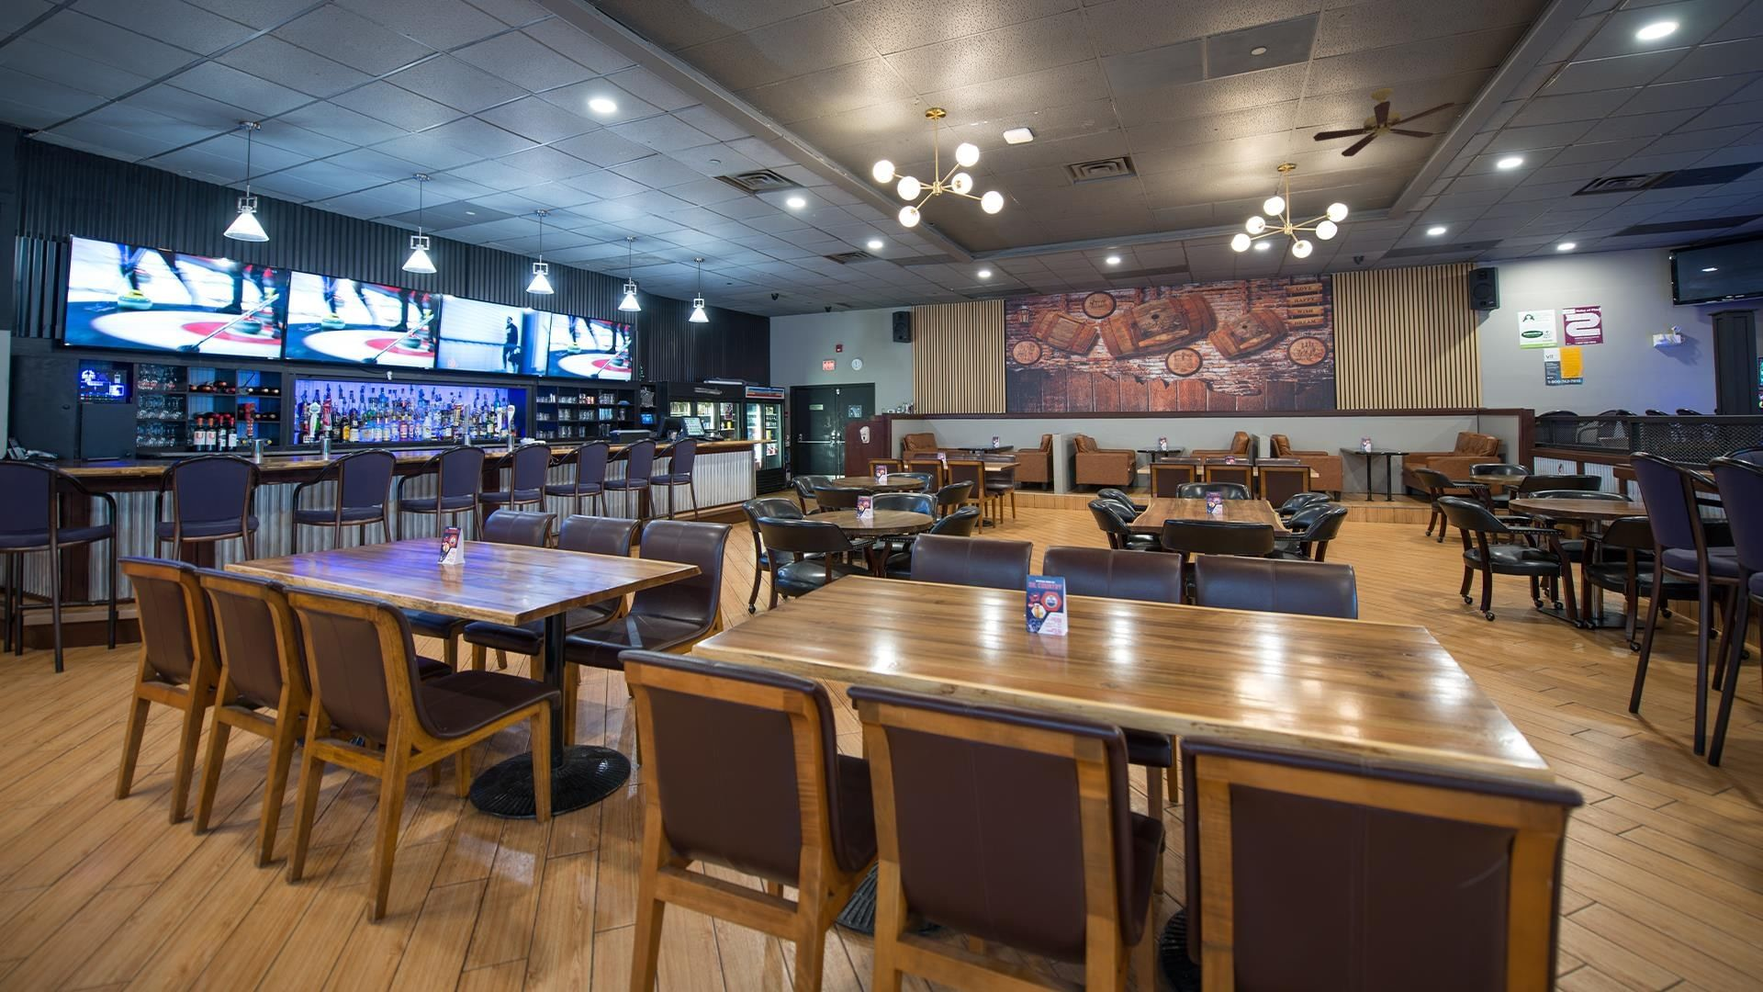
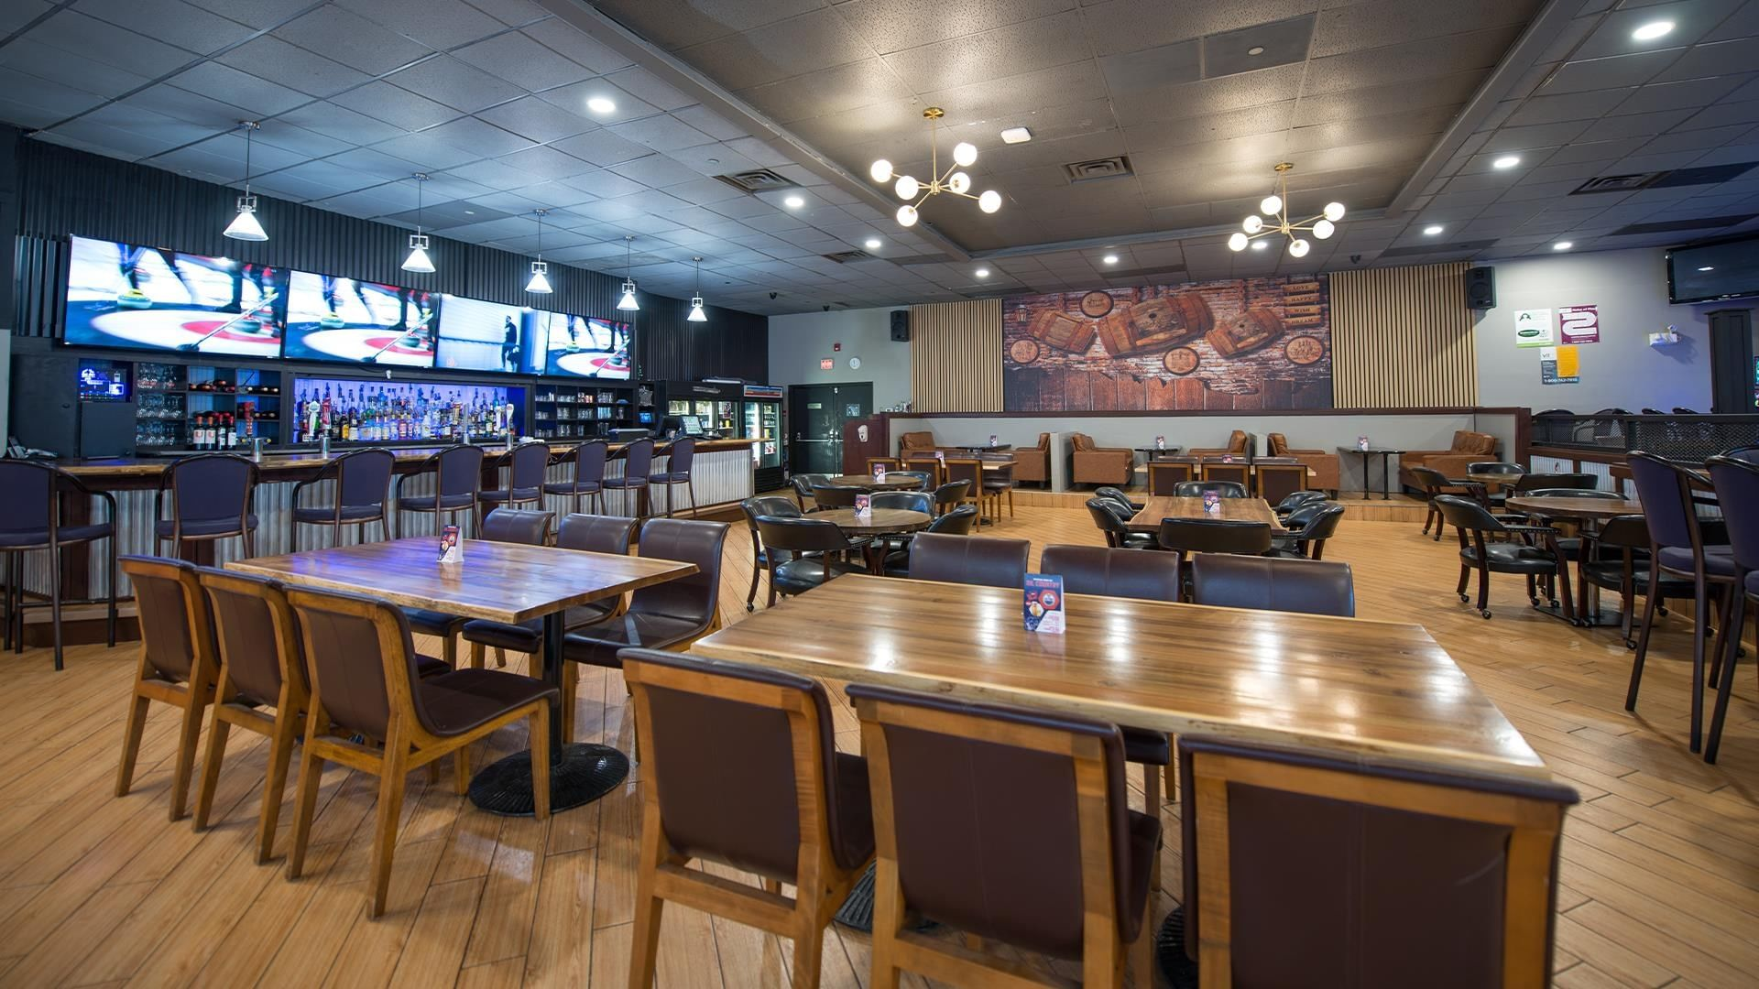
- ceiling fan [1313,87,1455,157]
